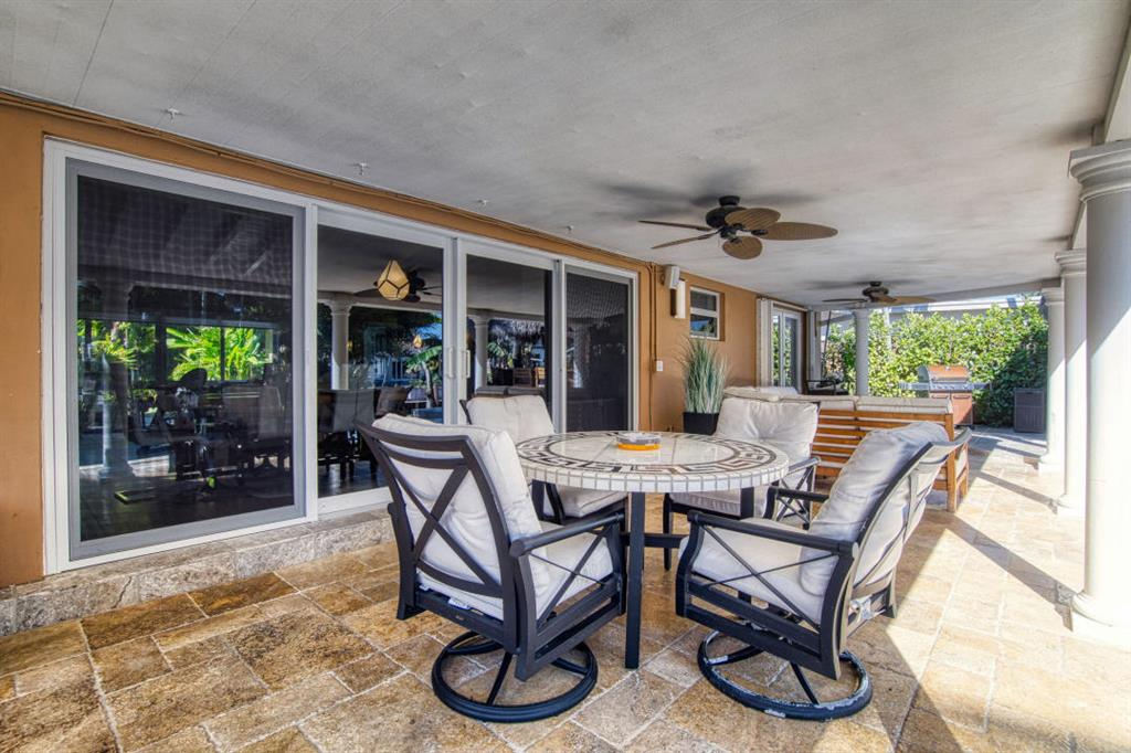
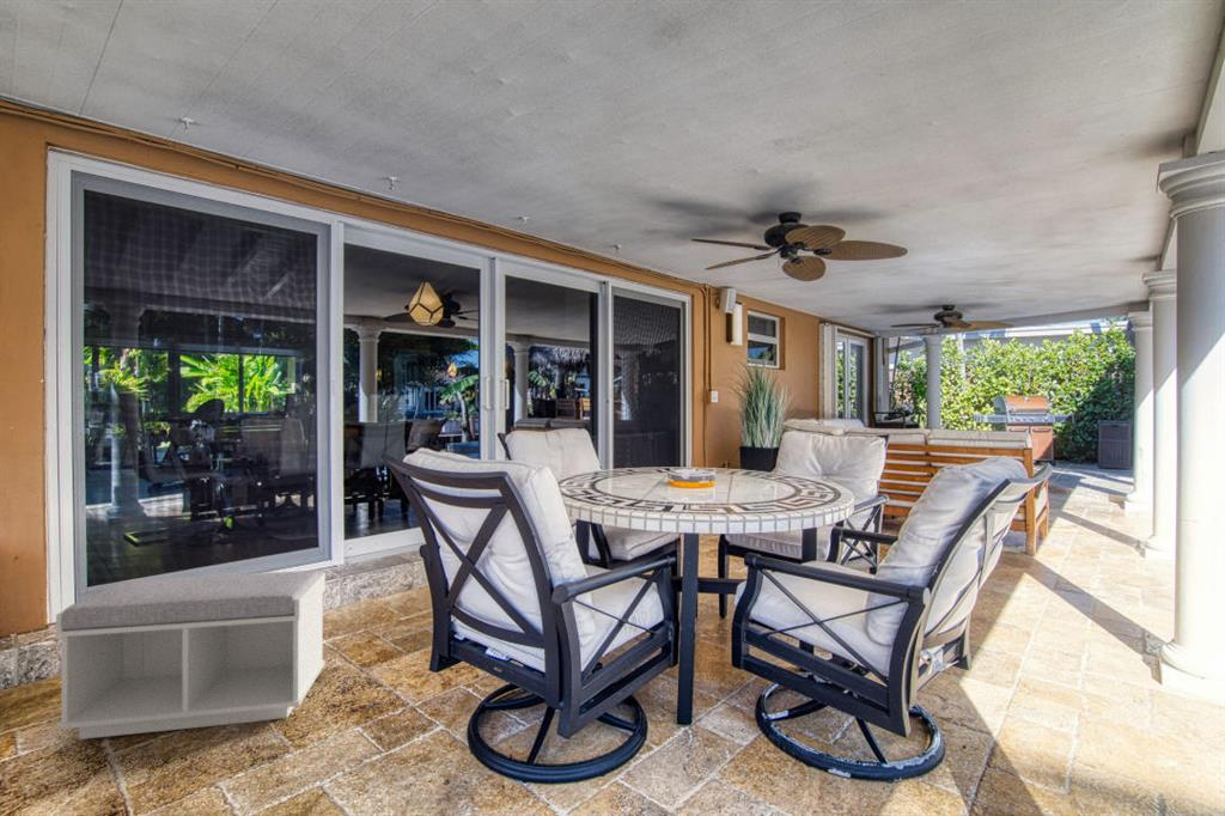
+ bench [55,570,327,741]
